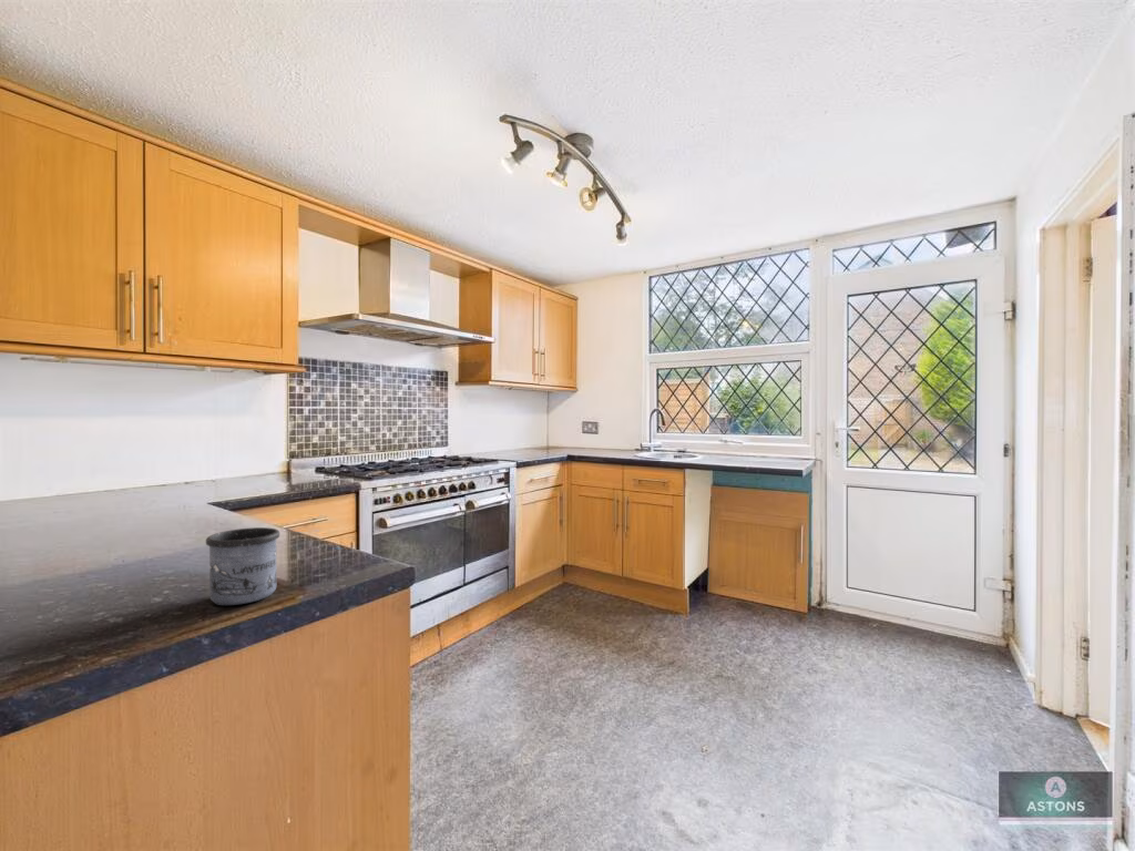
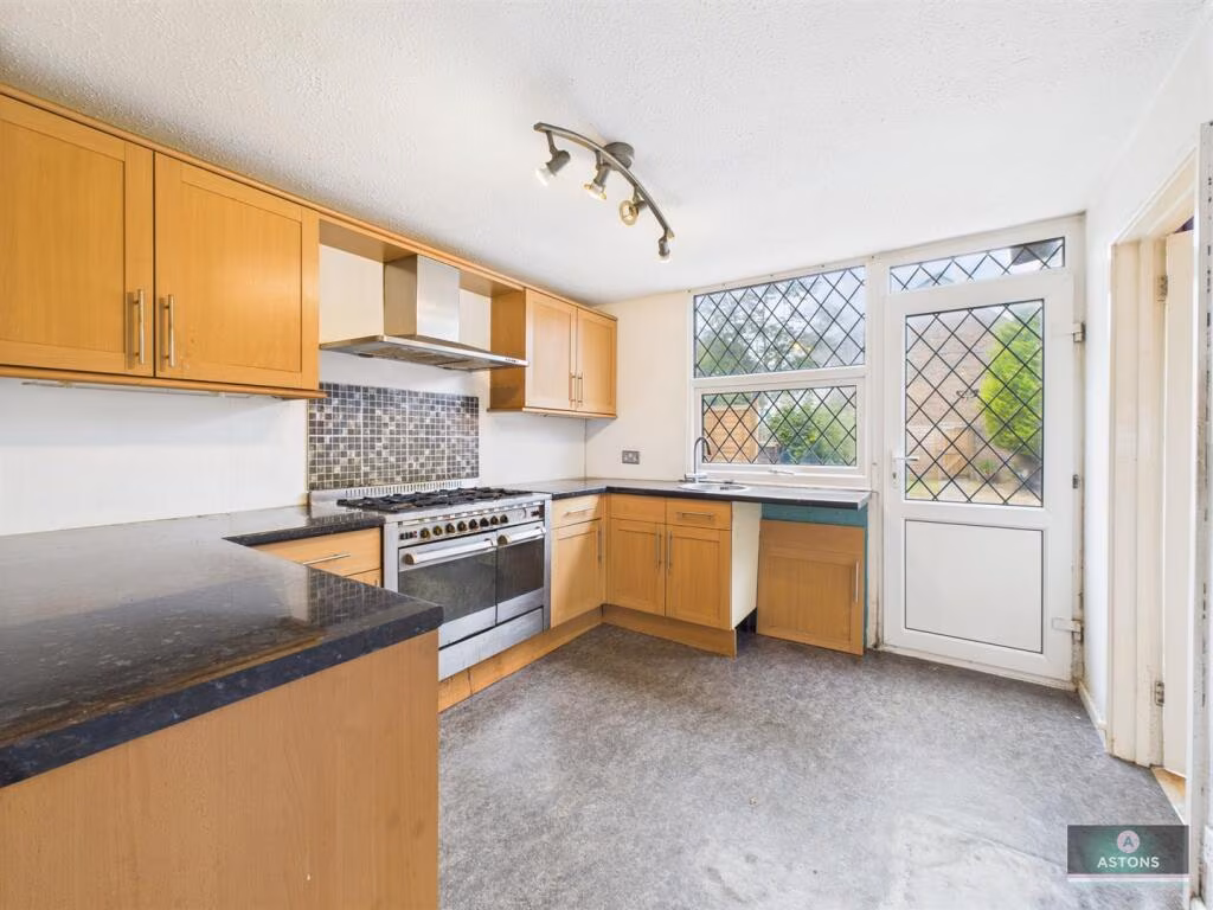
- mug [205,526,280,606]
